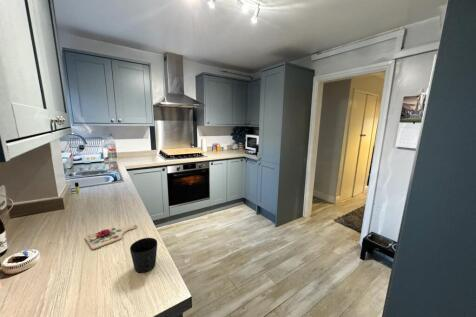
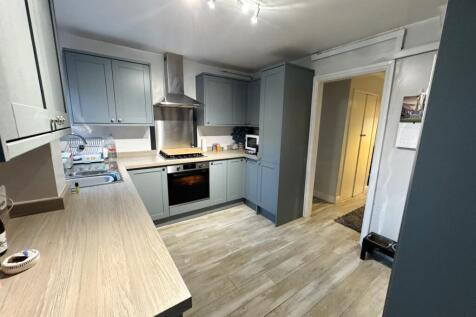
- cutting board [84,224,138,251]
- cup [129,237,158,274]
